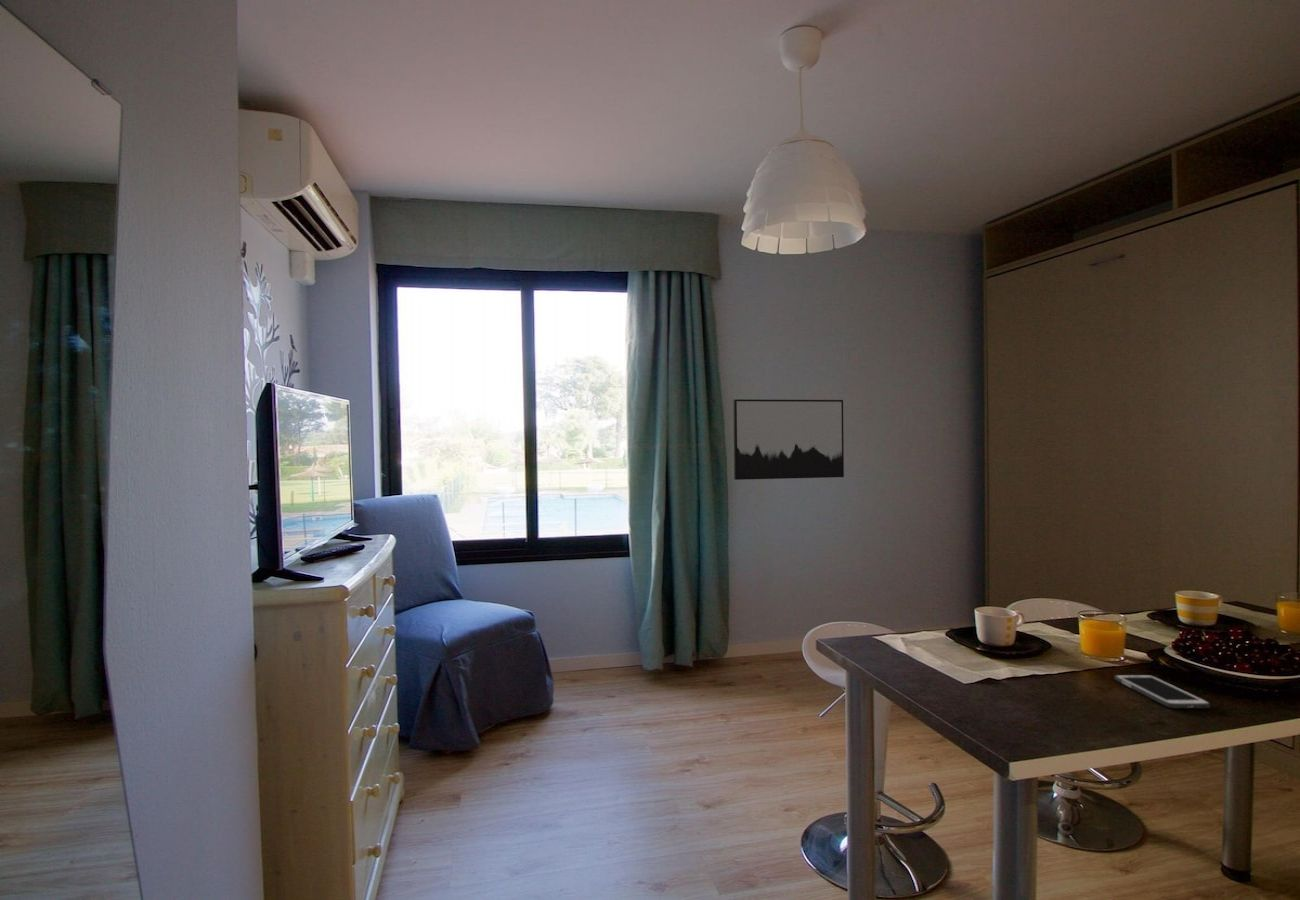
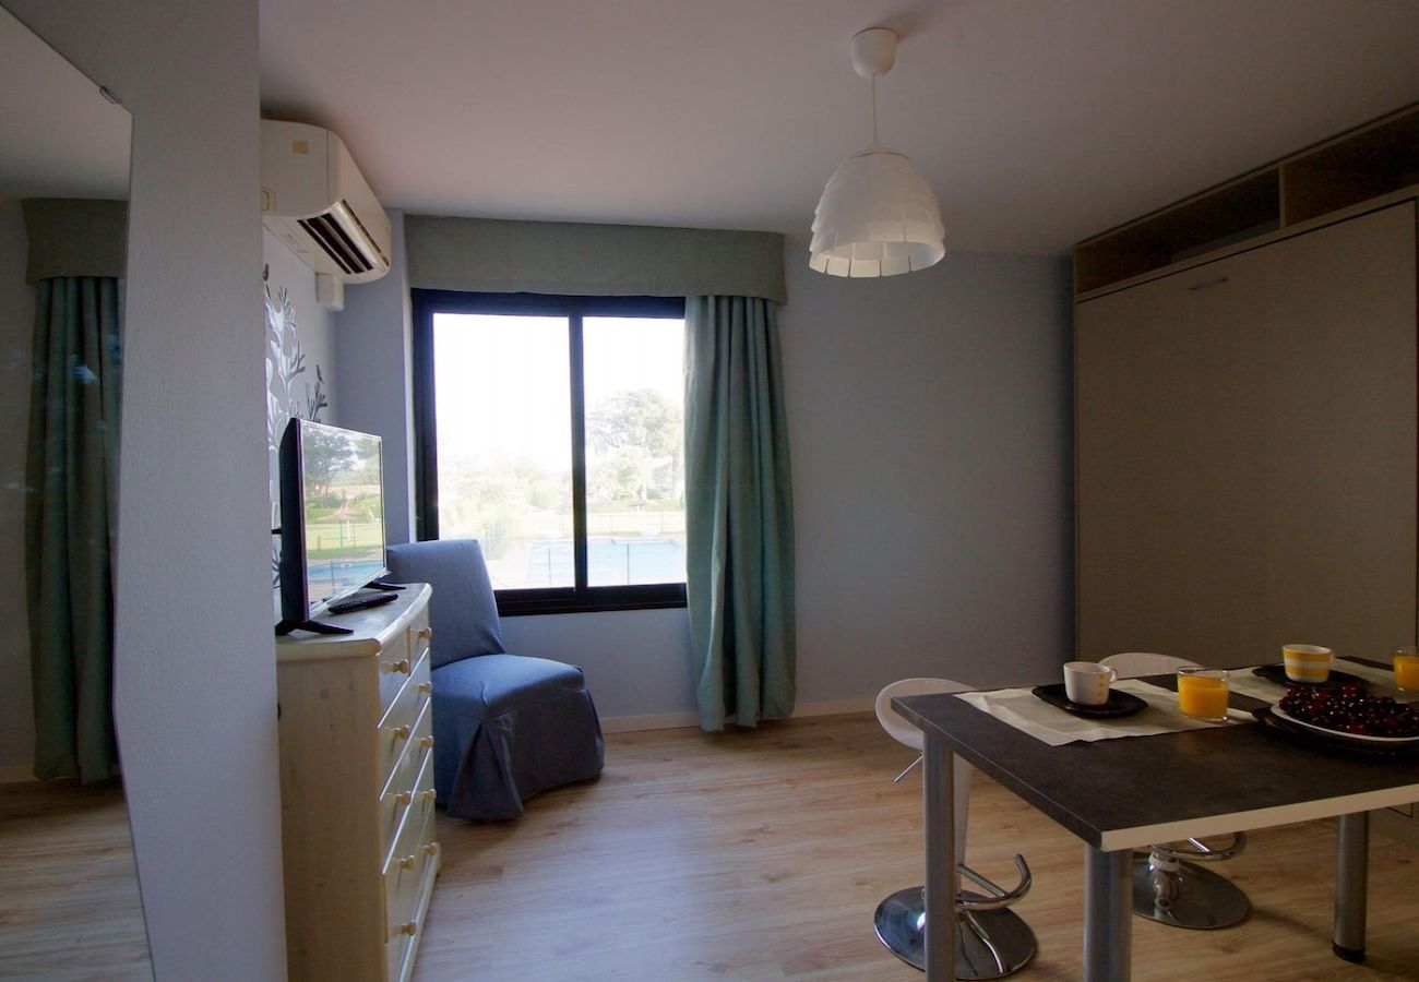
- wall art [732,398,845,481]
- cell phone [1113,674,1211,709]
